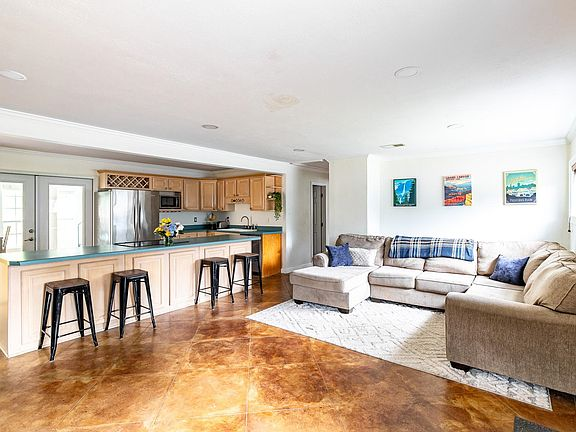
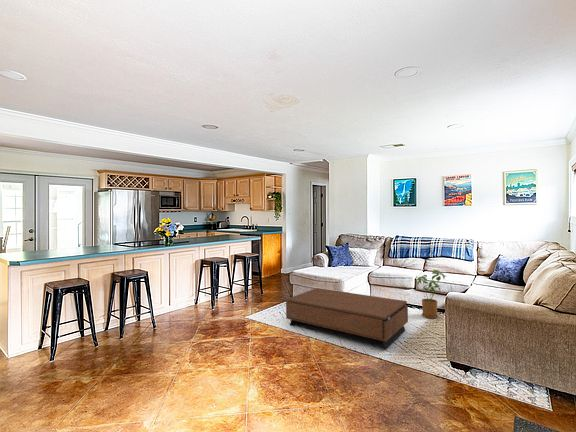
+ house plant [417,269,447,319]
+ coffee table [285,287,409,351]
